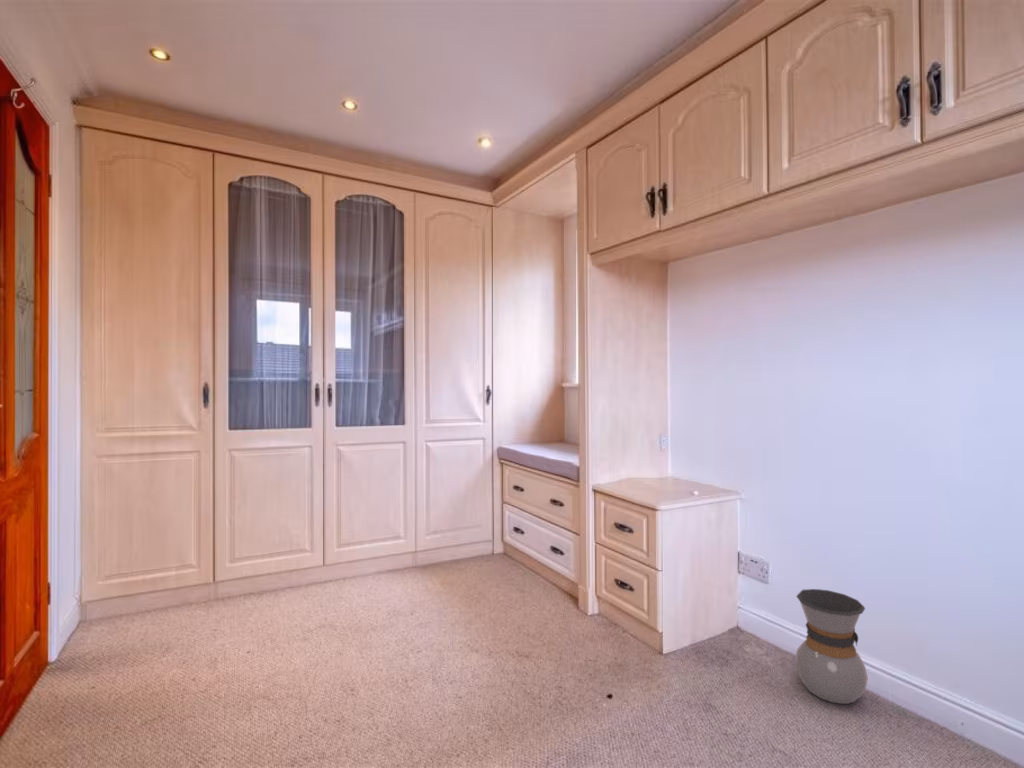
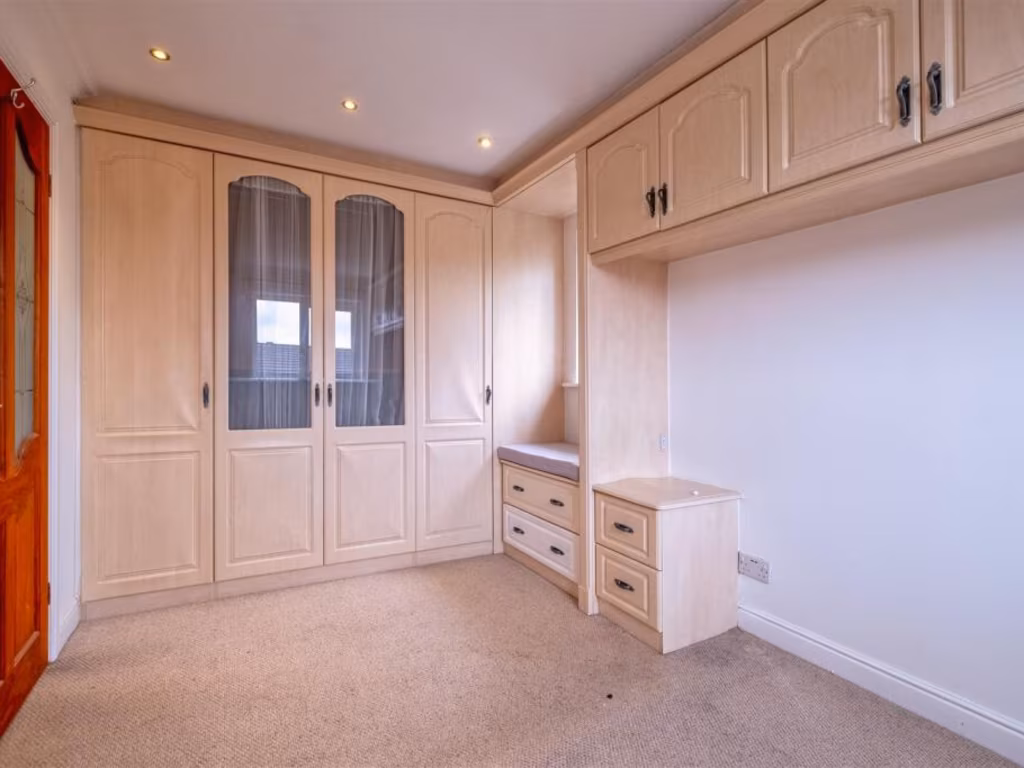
- pour-over carafe [794,588,869,705]
